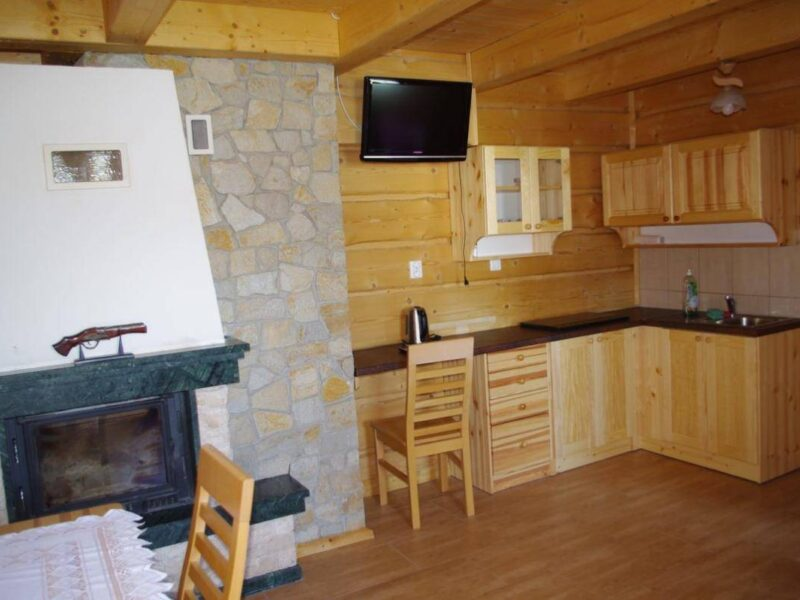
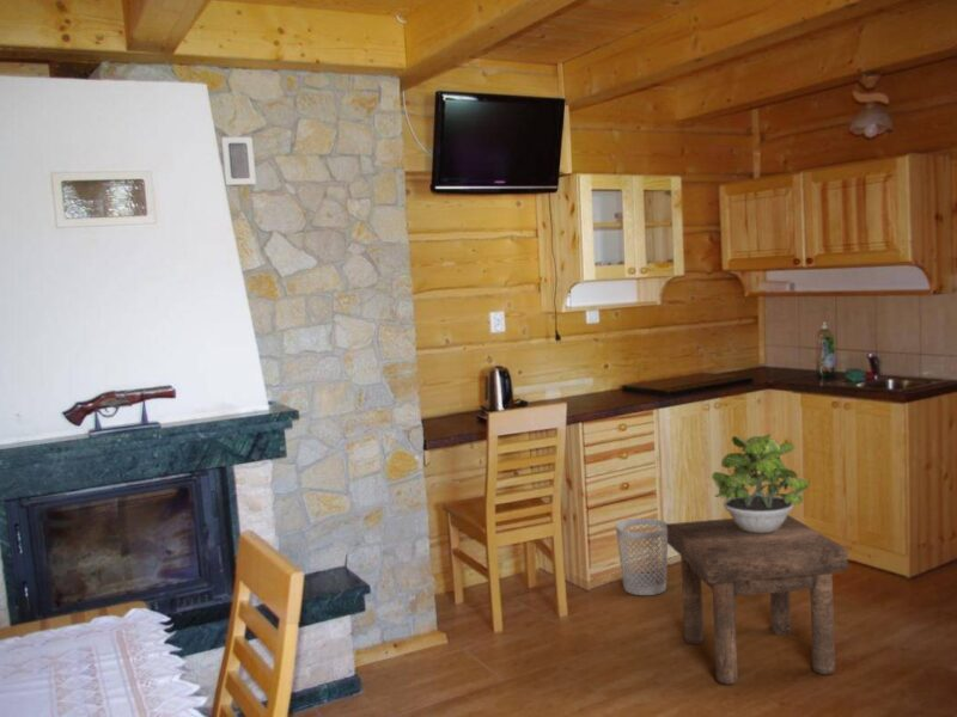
+ wastebasket [615,517,669,596]
+ potted plant [711,433,810,533]
+ stool [666,514,849,686]
